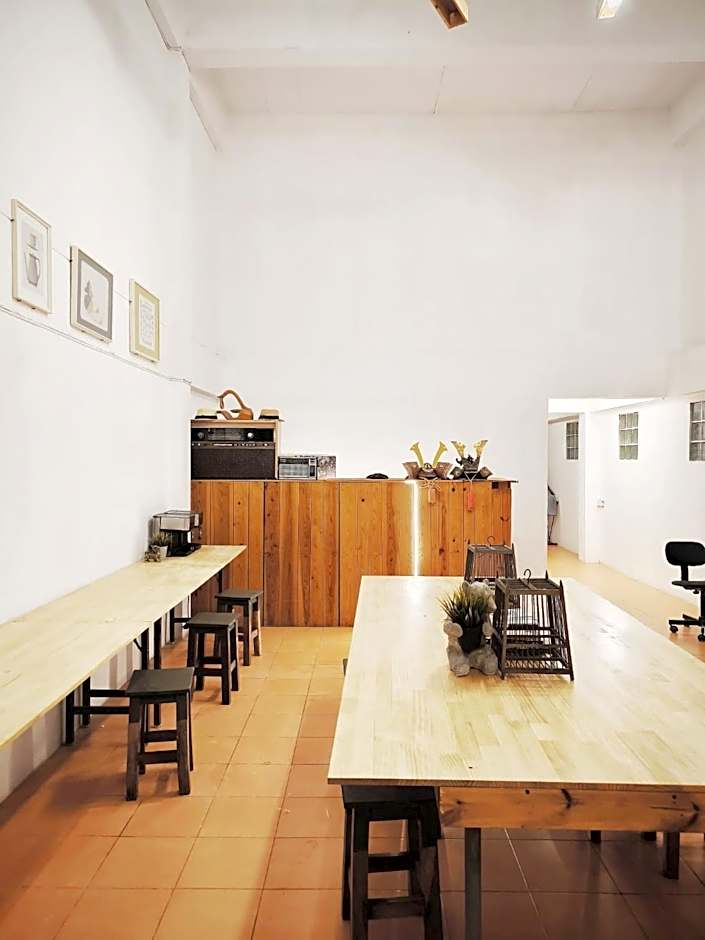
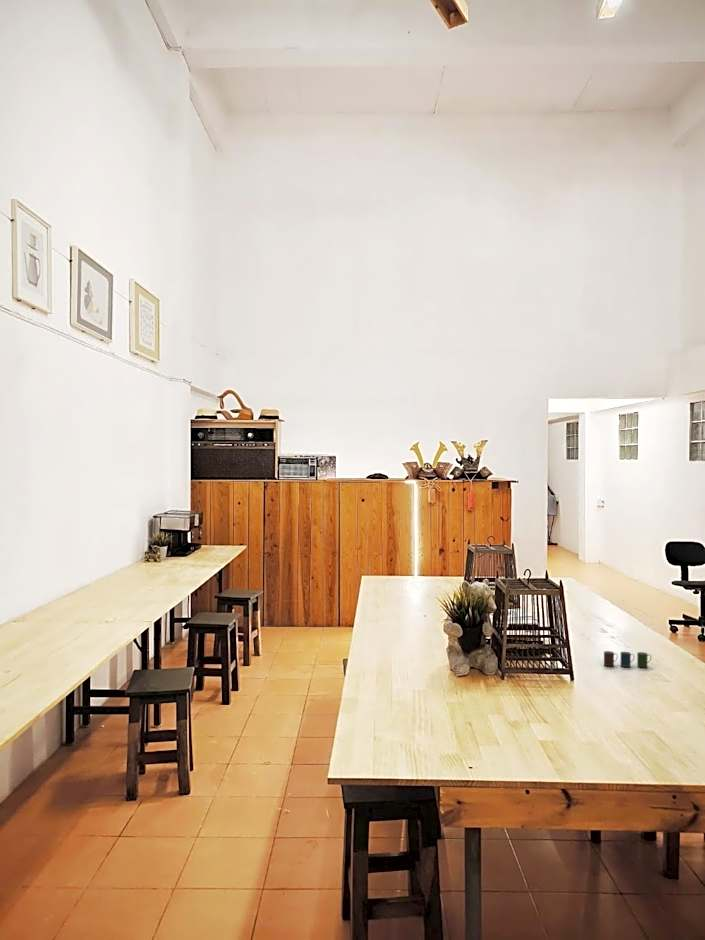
+ cup [603,650,652,668]
